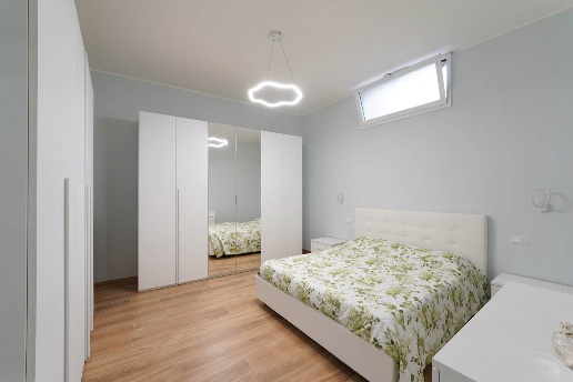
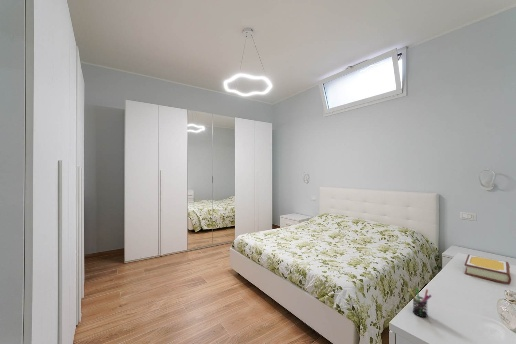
+ book [464,253,512,285]
+ pen holder [409,287,433,318]
